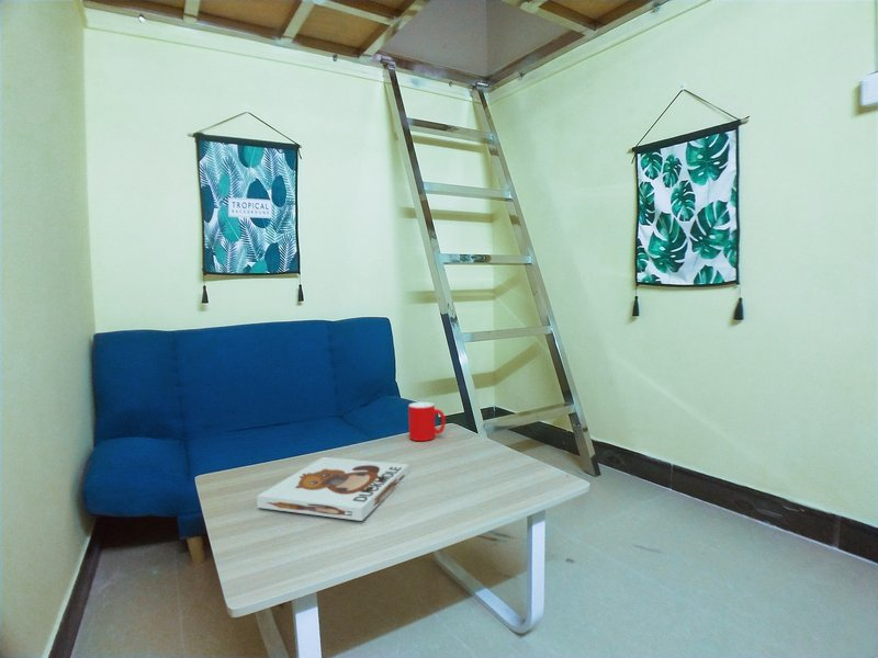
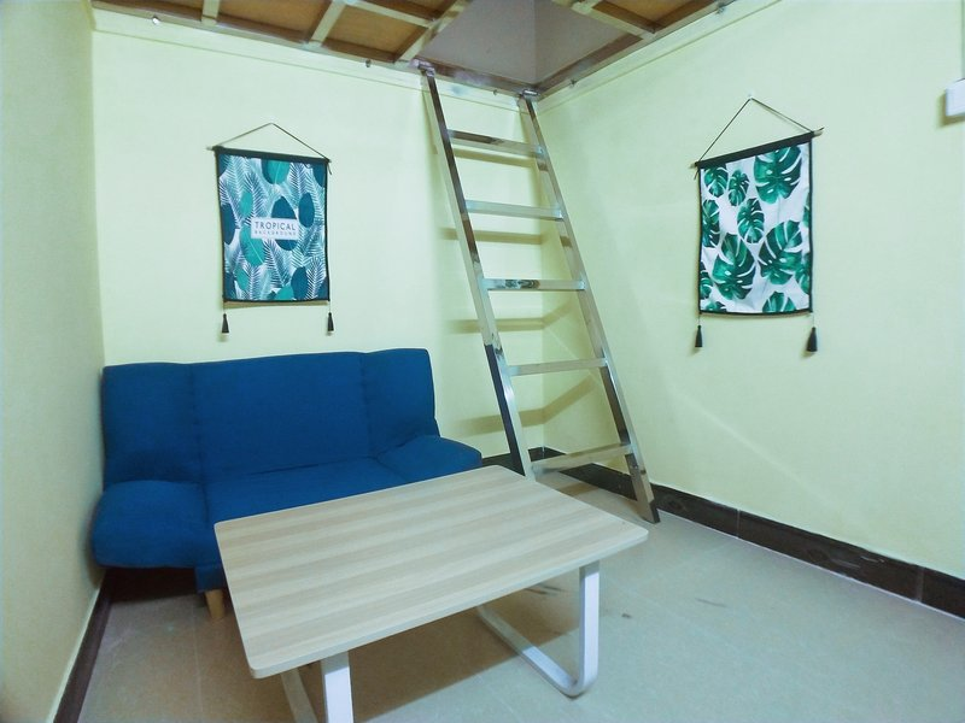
- cup [407,401,447,442]
- board game [256,456,410,522]
